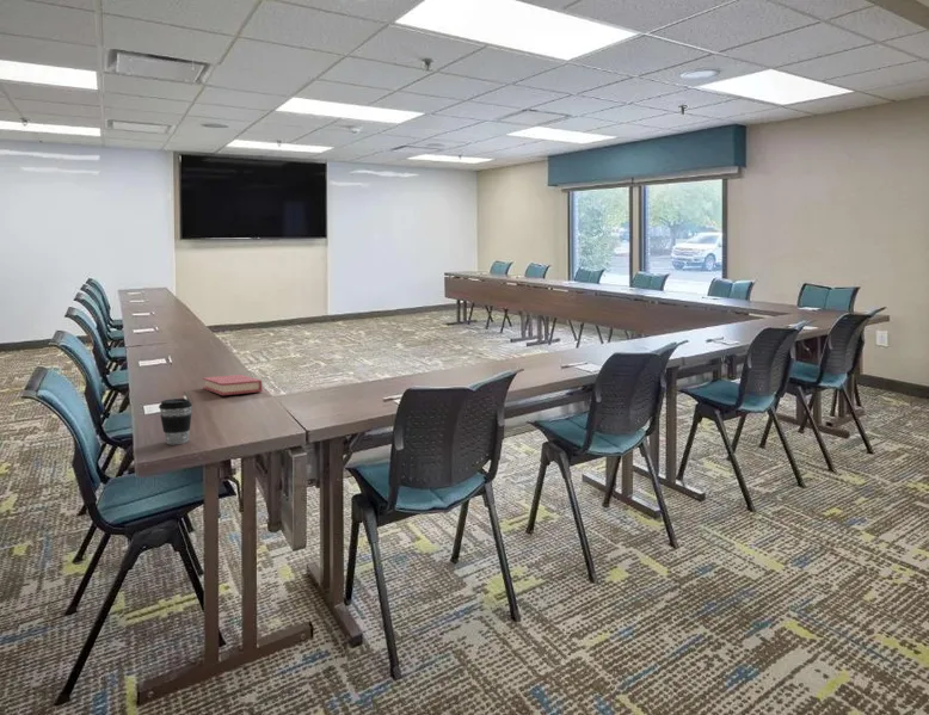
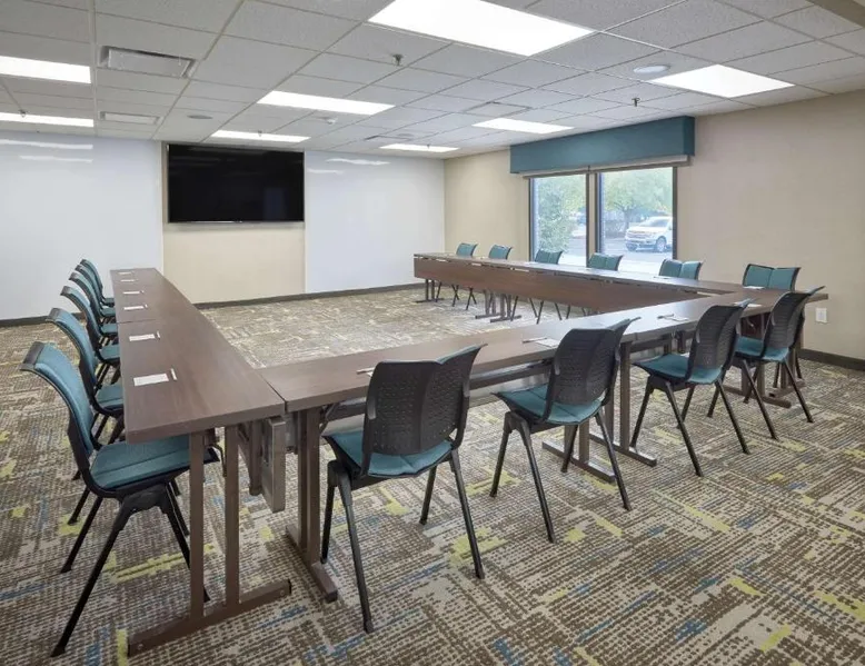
- coffee cup [158,397,193,445]
- book [202,374,263,396]
